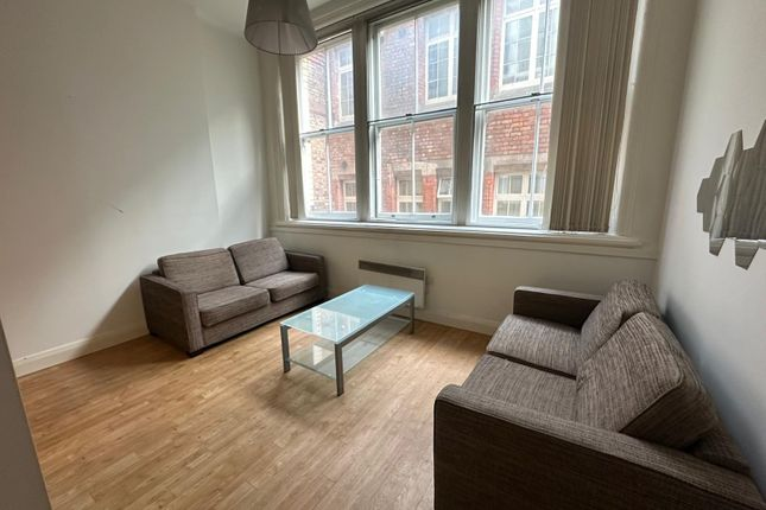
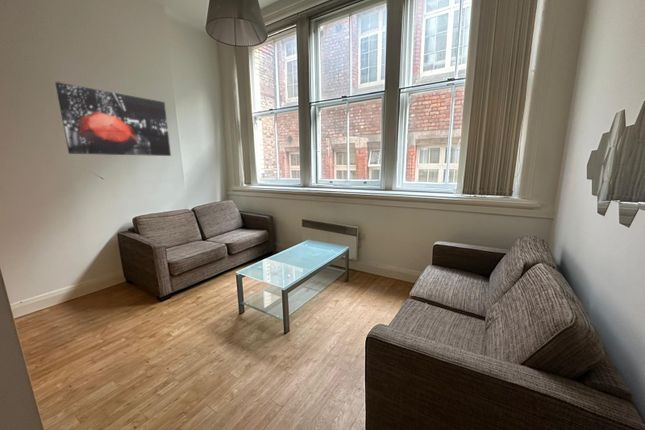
+ wall art [54,81,172,157]
